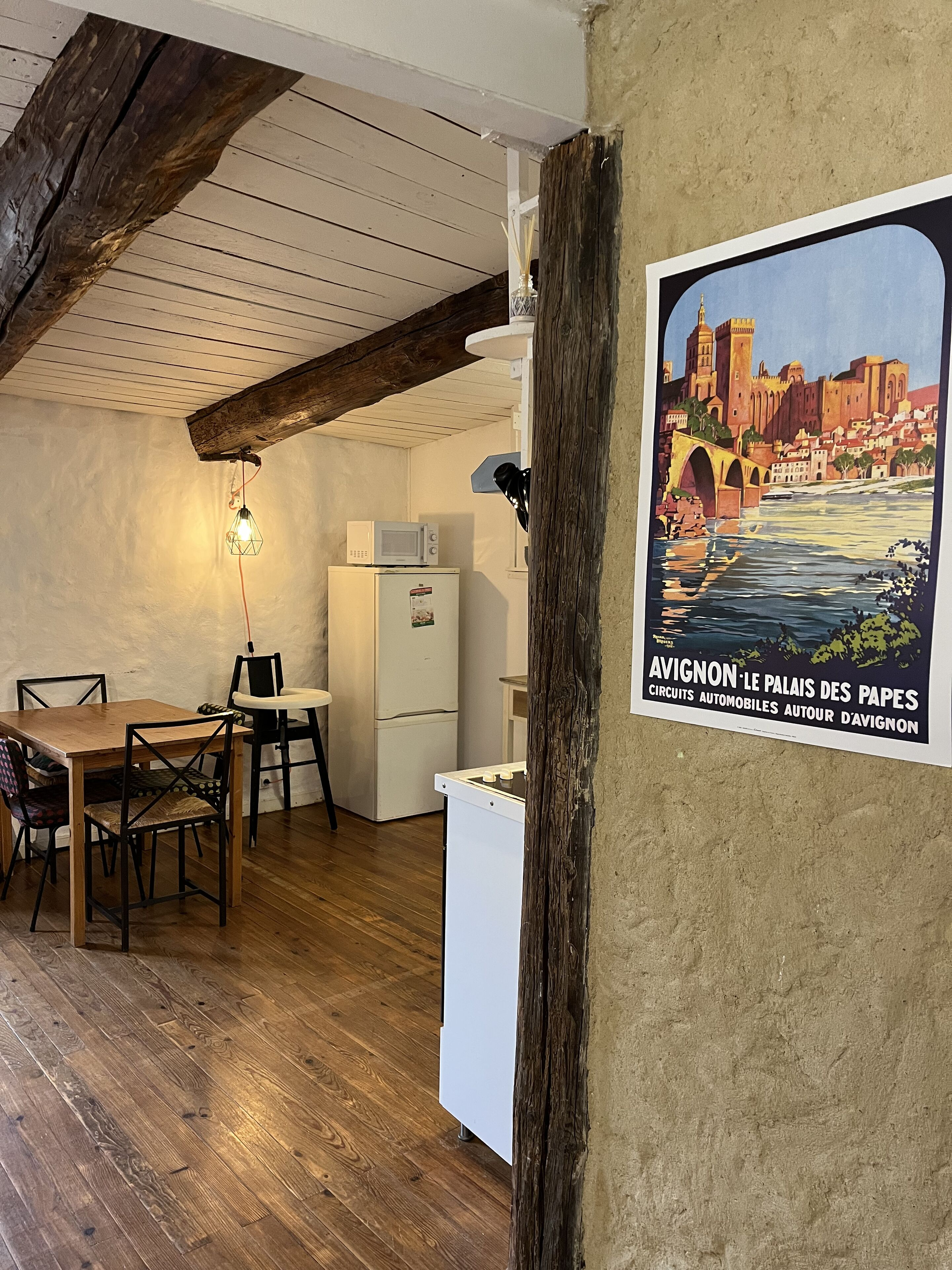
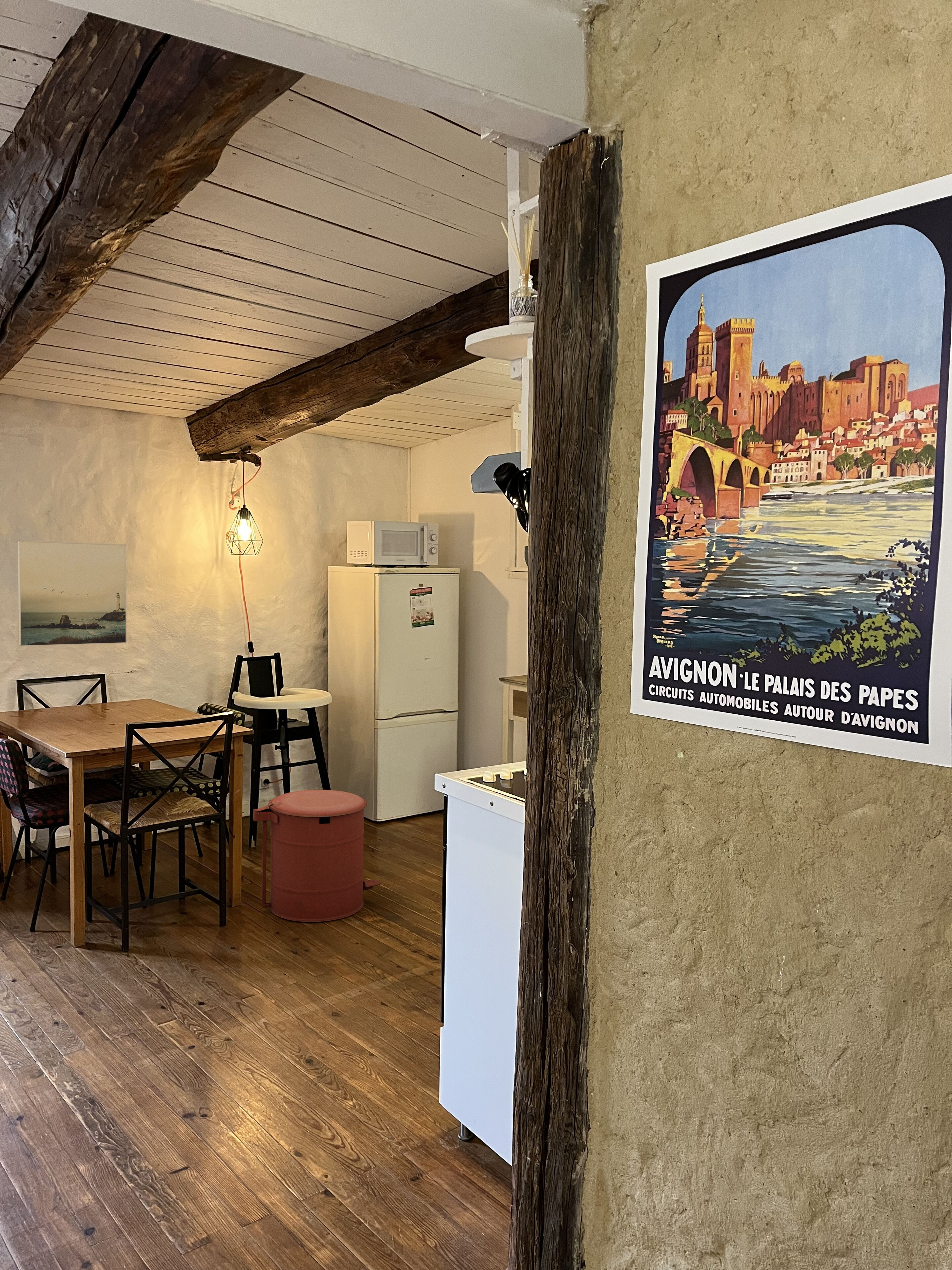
+ trash can [253,789,381,922]
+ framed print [18,540,127,647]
